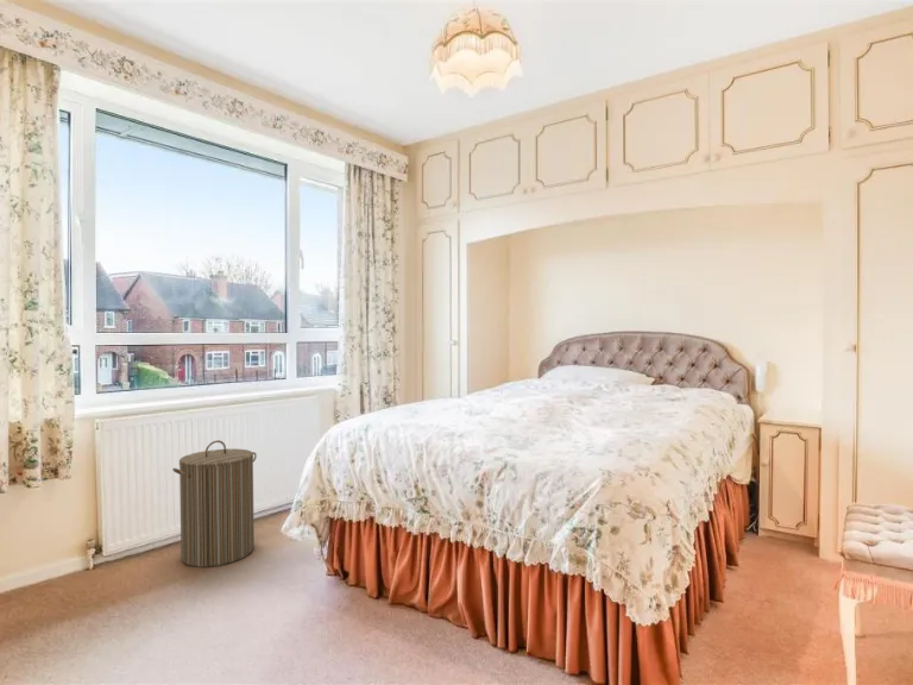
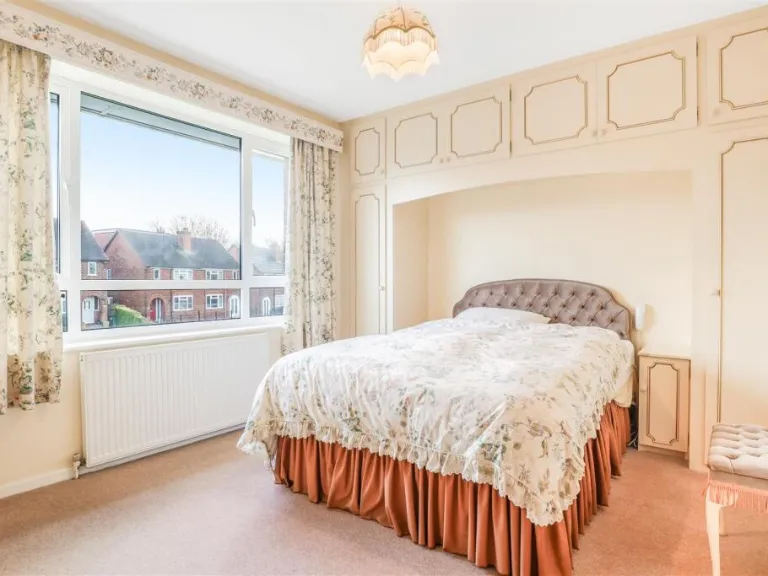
- laundry hamper [171,439,258,568]
